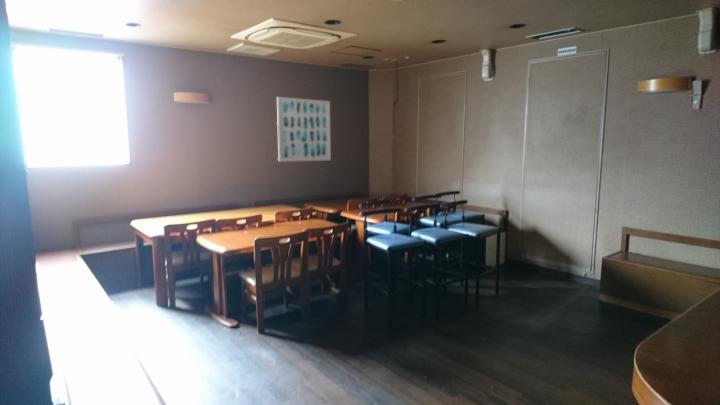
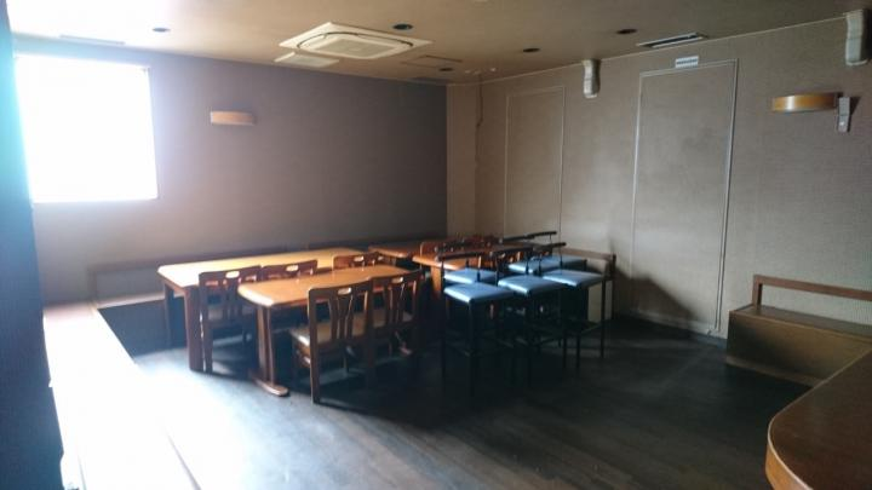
- wall art [276,96,332,163]
